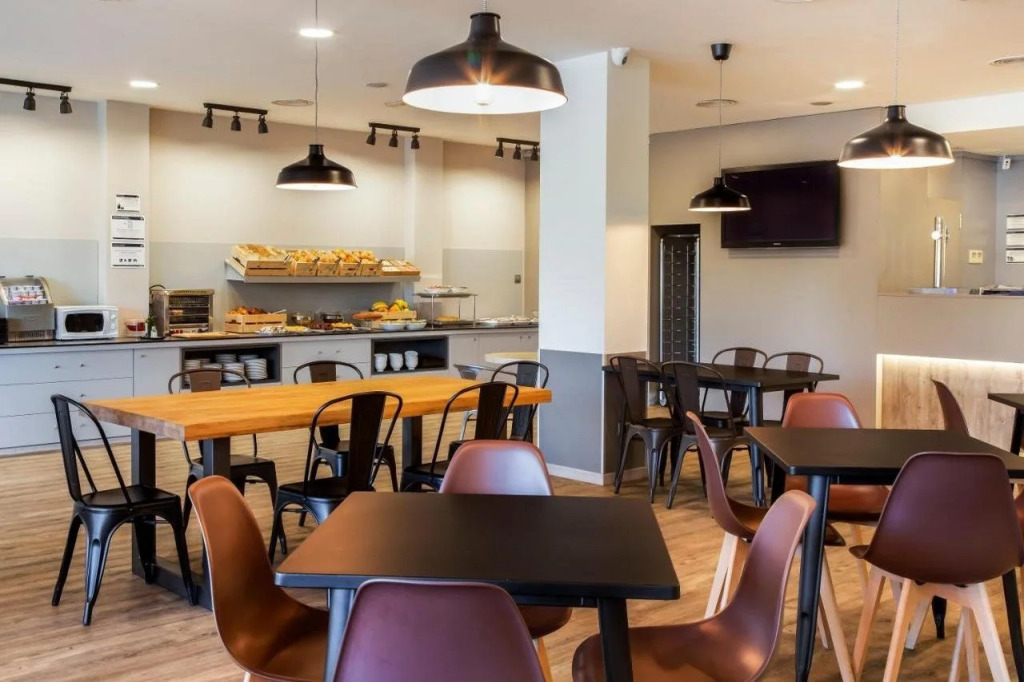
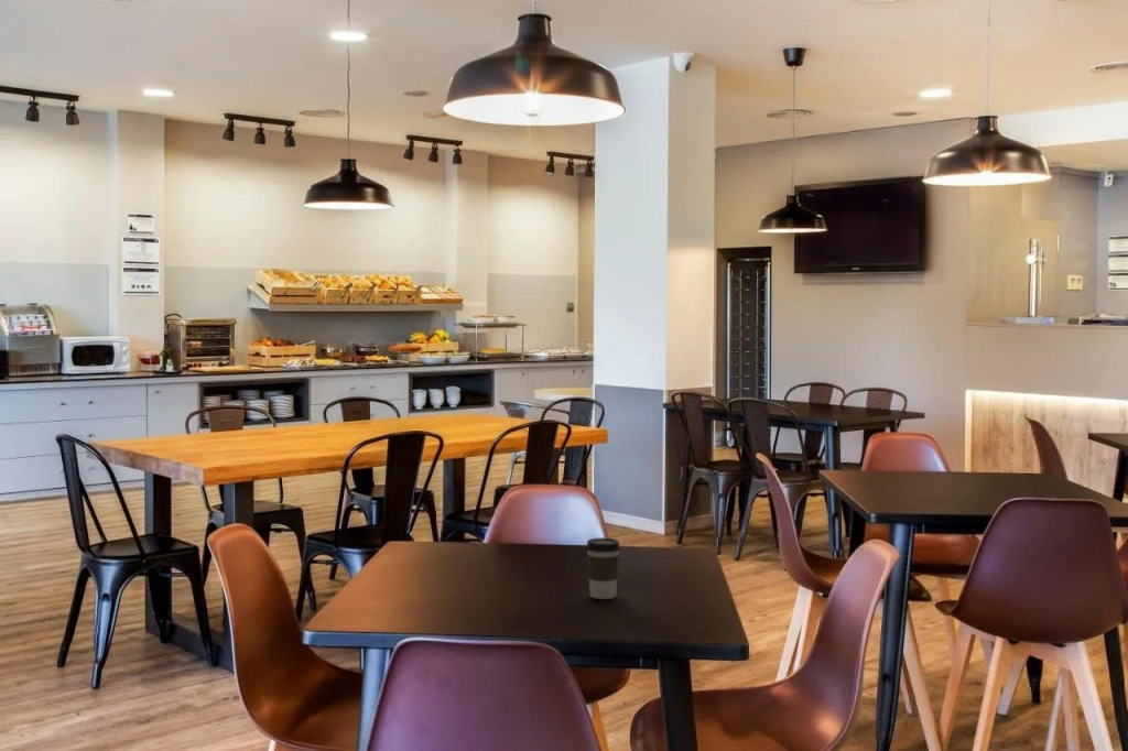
+ coffee cup [585,536,621,600]
